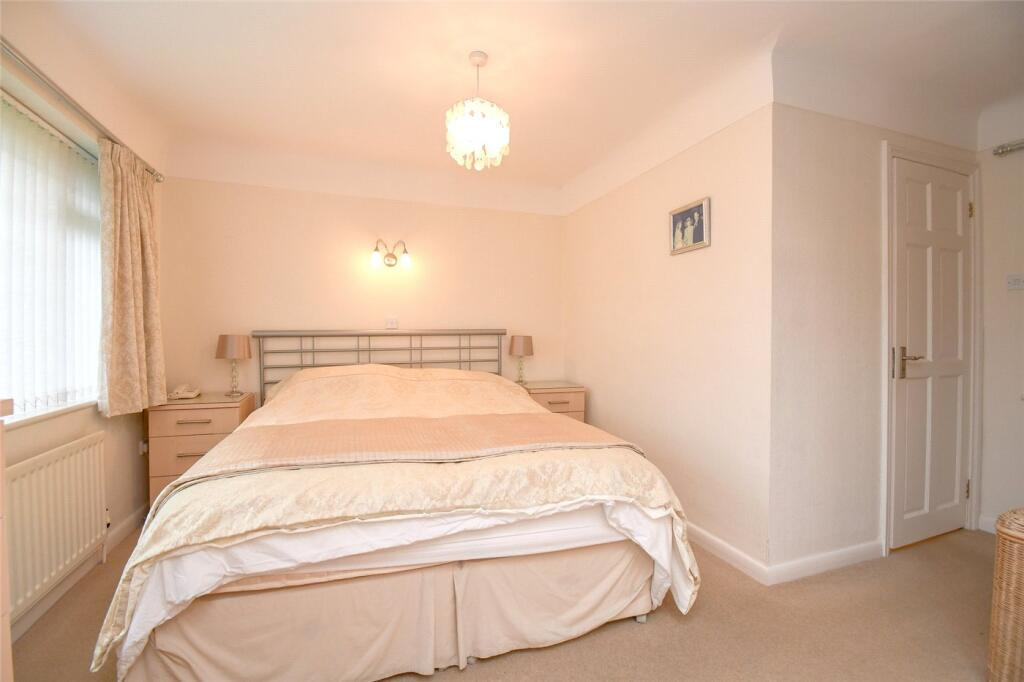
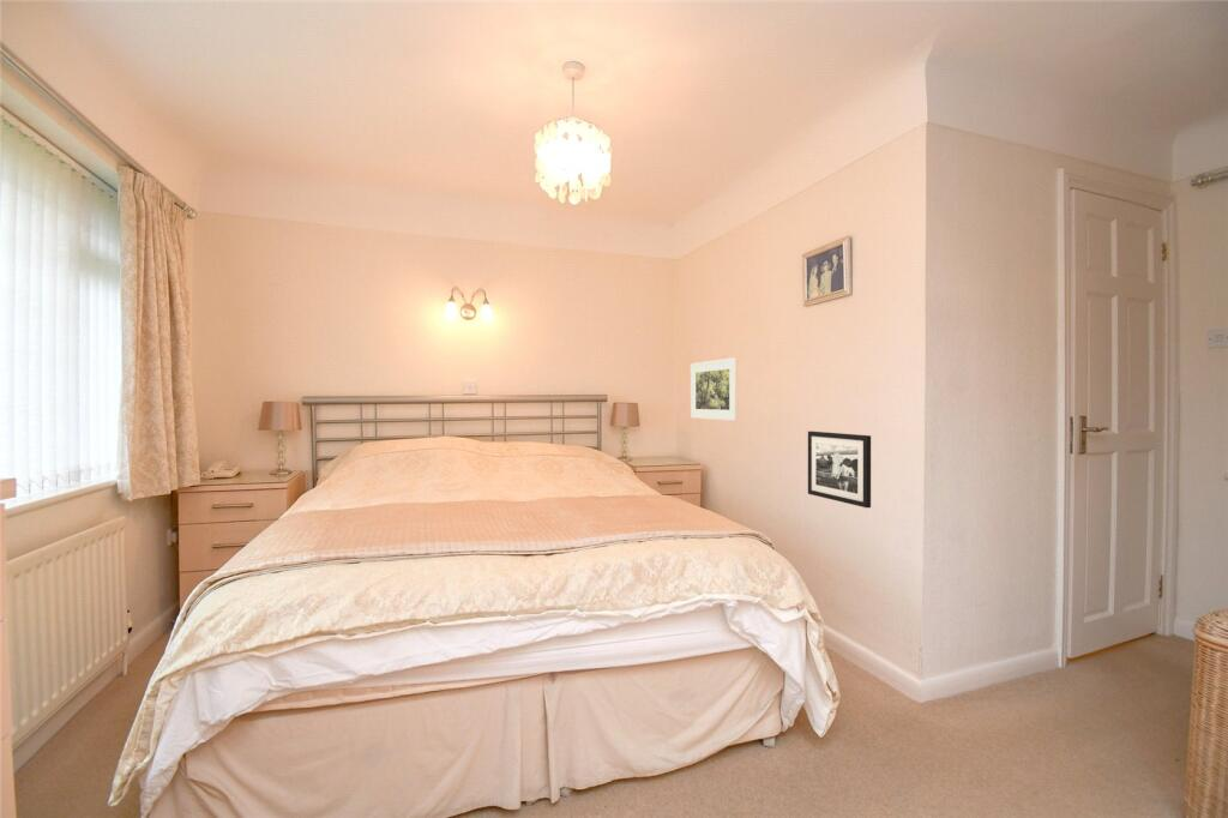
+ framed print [690,356,739,422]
+ picture frame [807,431,872,509]
